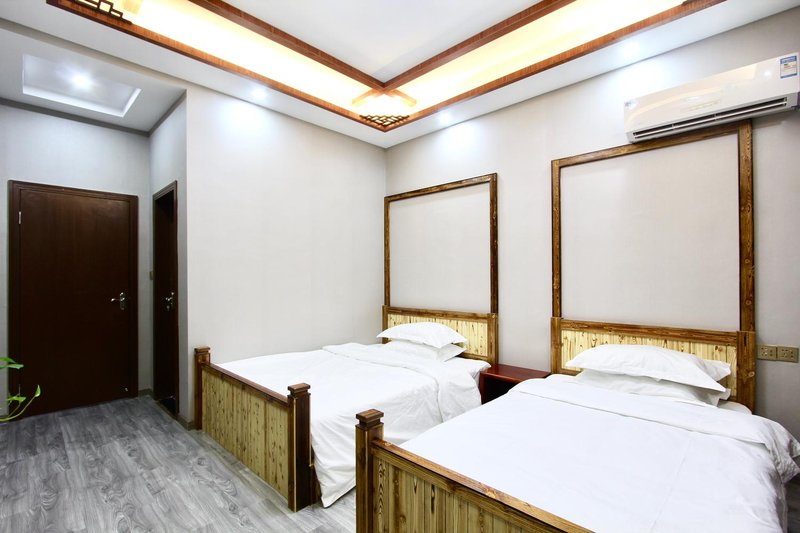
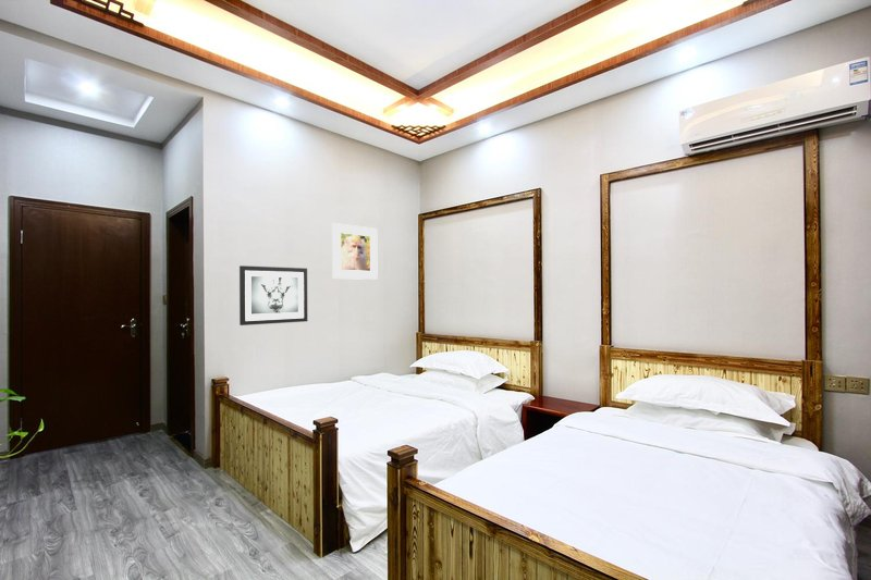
+ wall art [238,264,308,326]
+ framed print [331,222,379,281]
